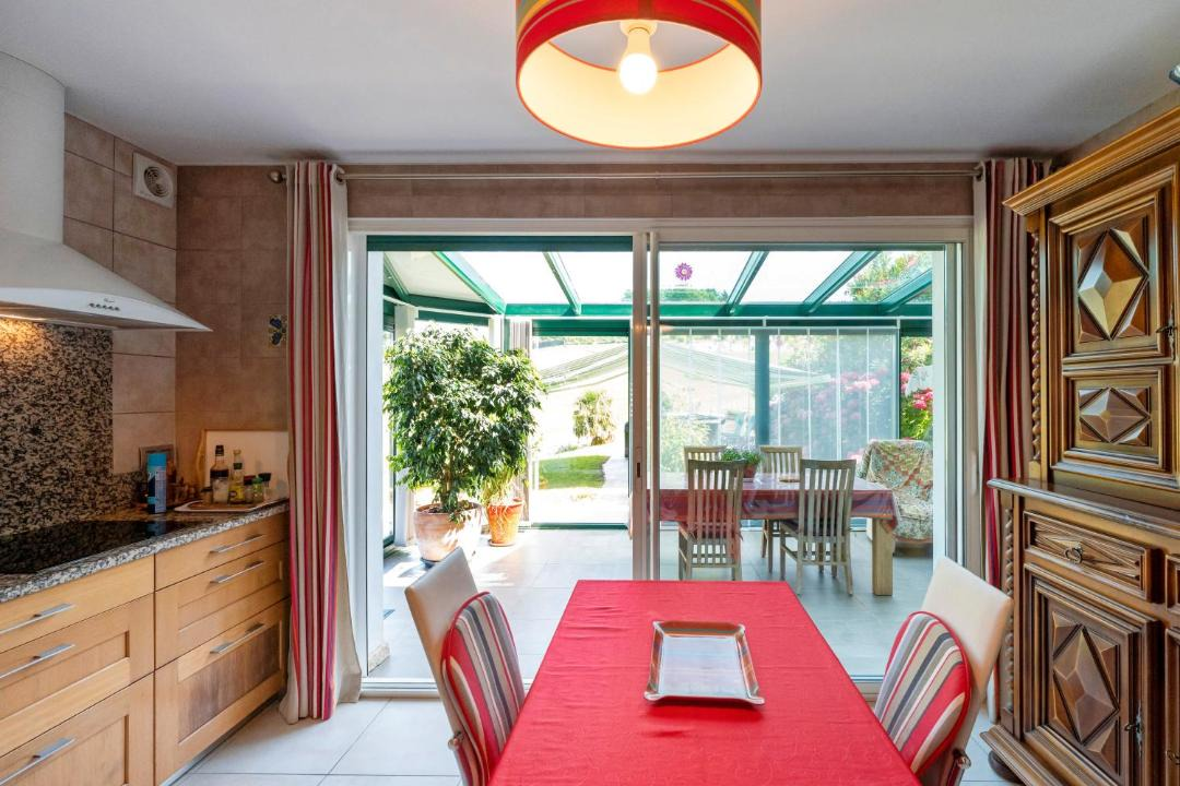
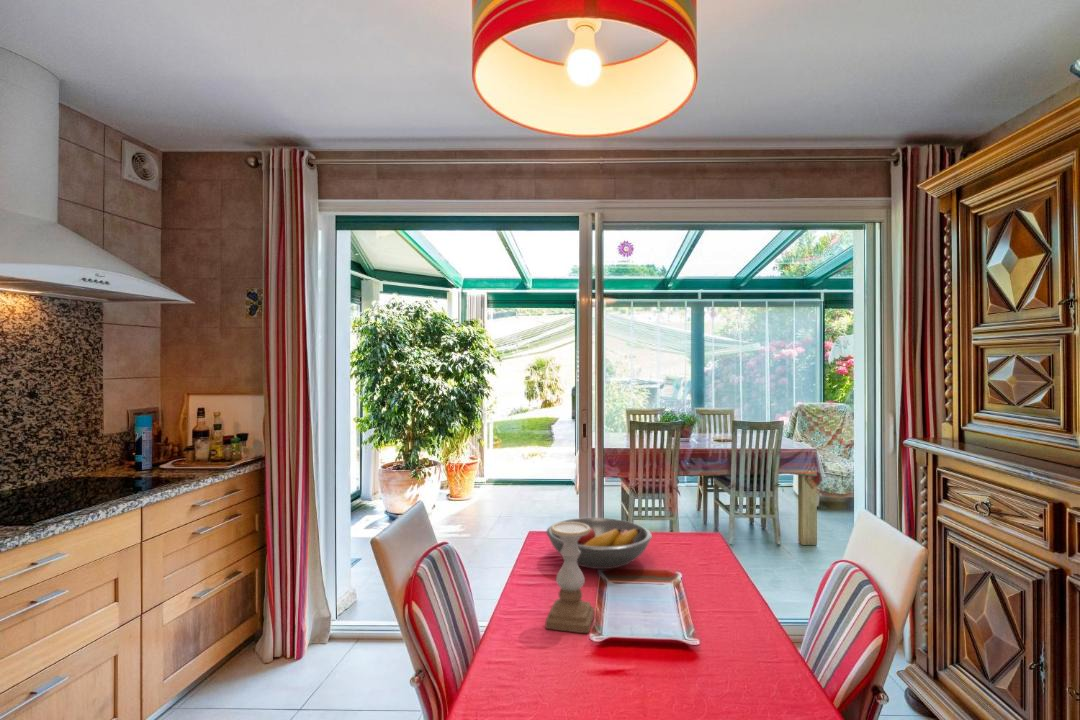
+ candle holder [545,521,595,634]
+ fruit bowl [545,517,653,570]
